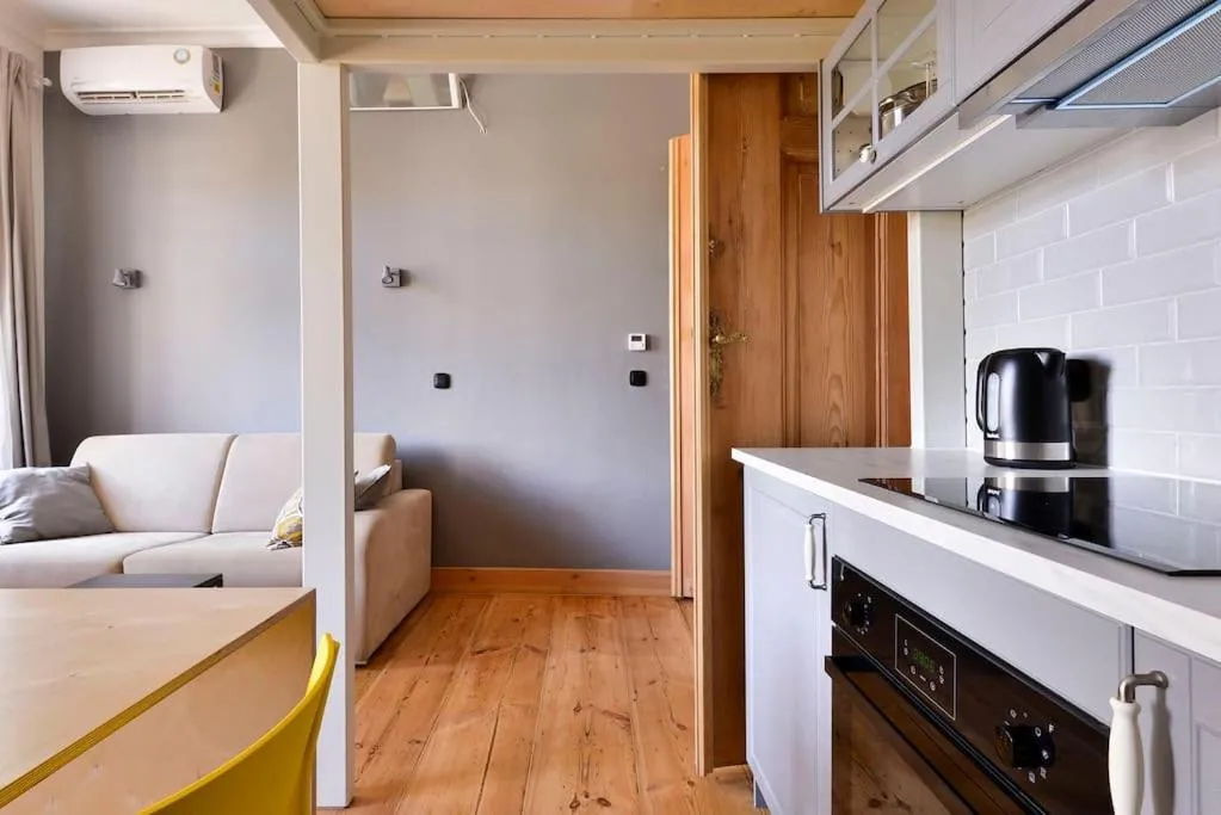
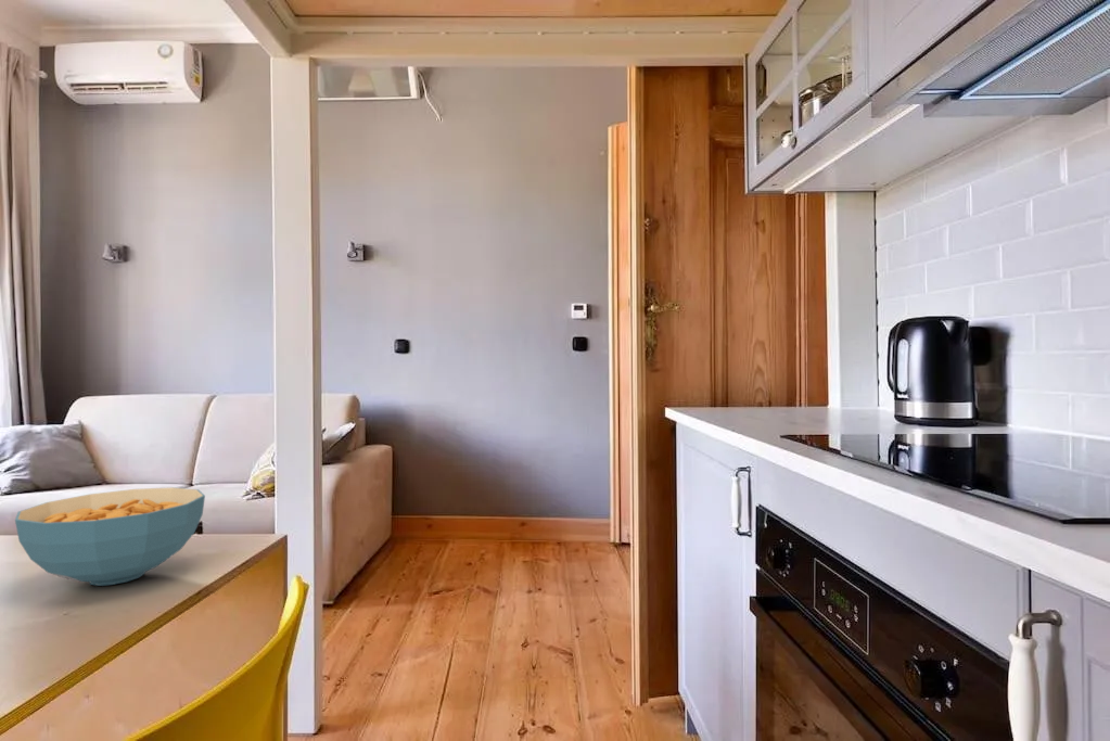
+ cereal bowl [14,486,206,587]
